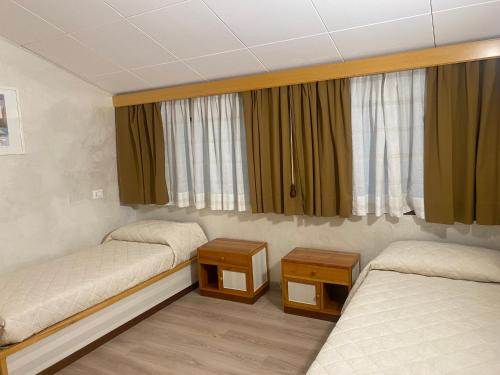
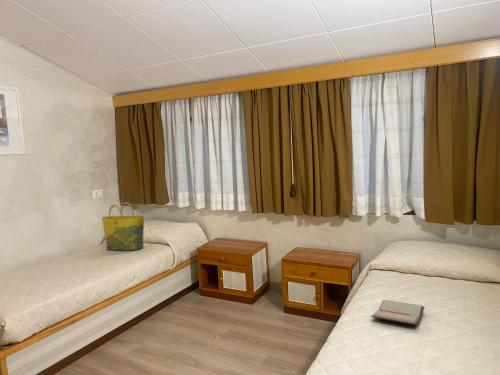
+ tote bag [101,201,145,252]
+ paperback book [370,299,425,326]
